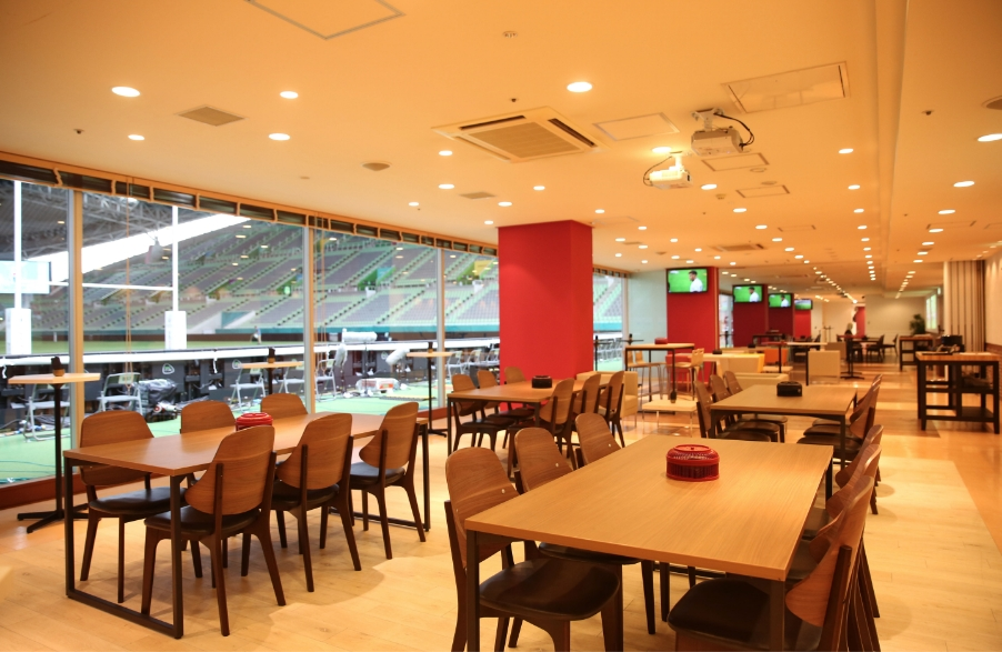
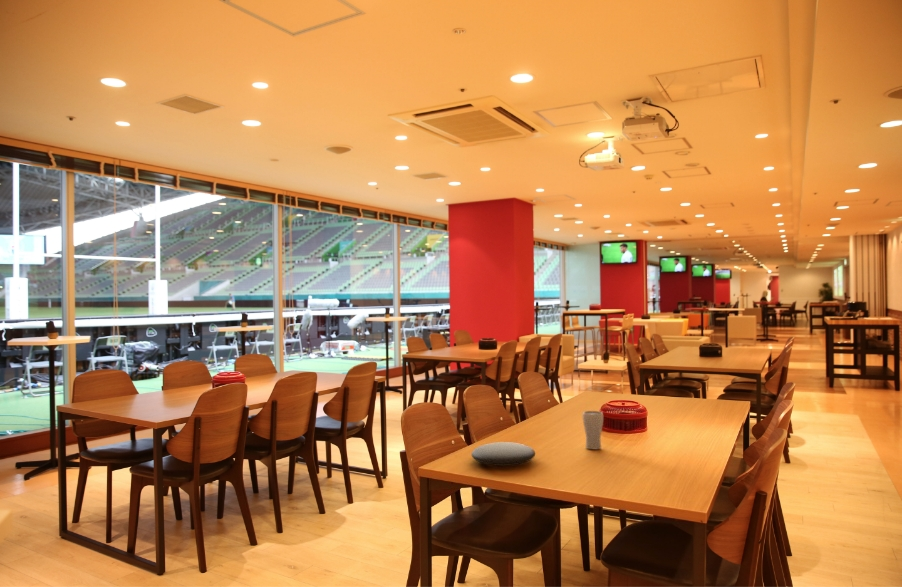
+ drinking glass [582,410,604,450]
+ plate [471,441,536,467]
